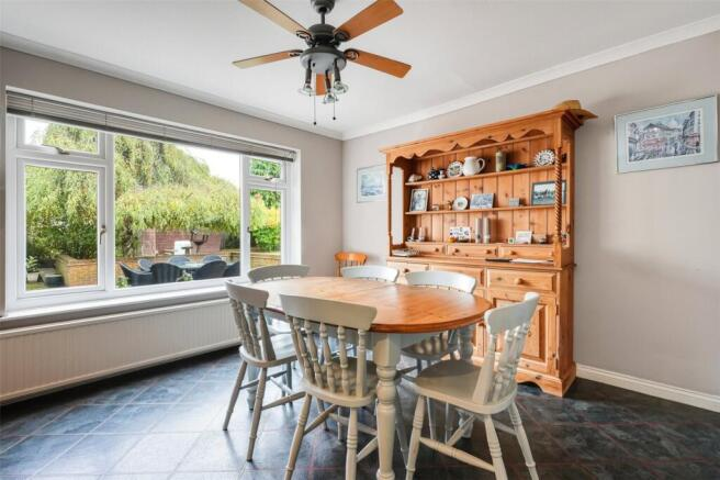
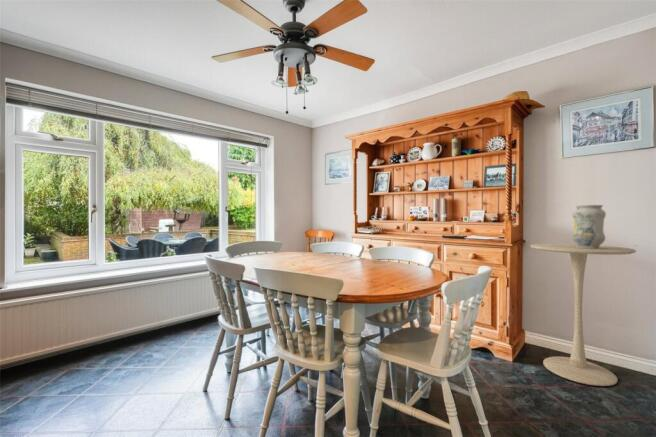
+ pedestal table [529,243,637,387]
+ vase [571,204,607,249]
